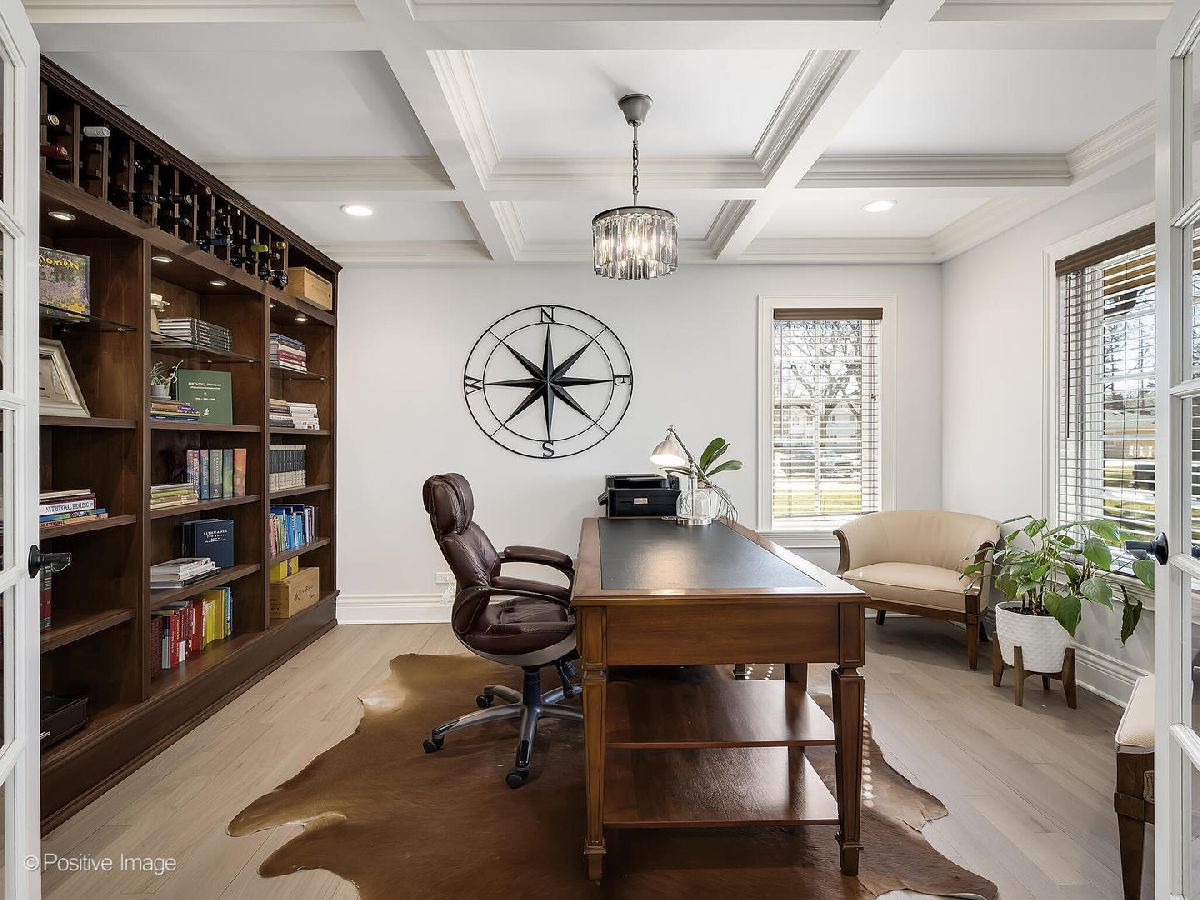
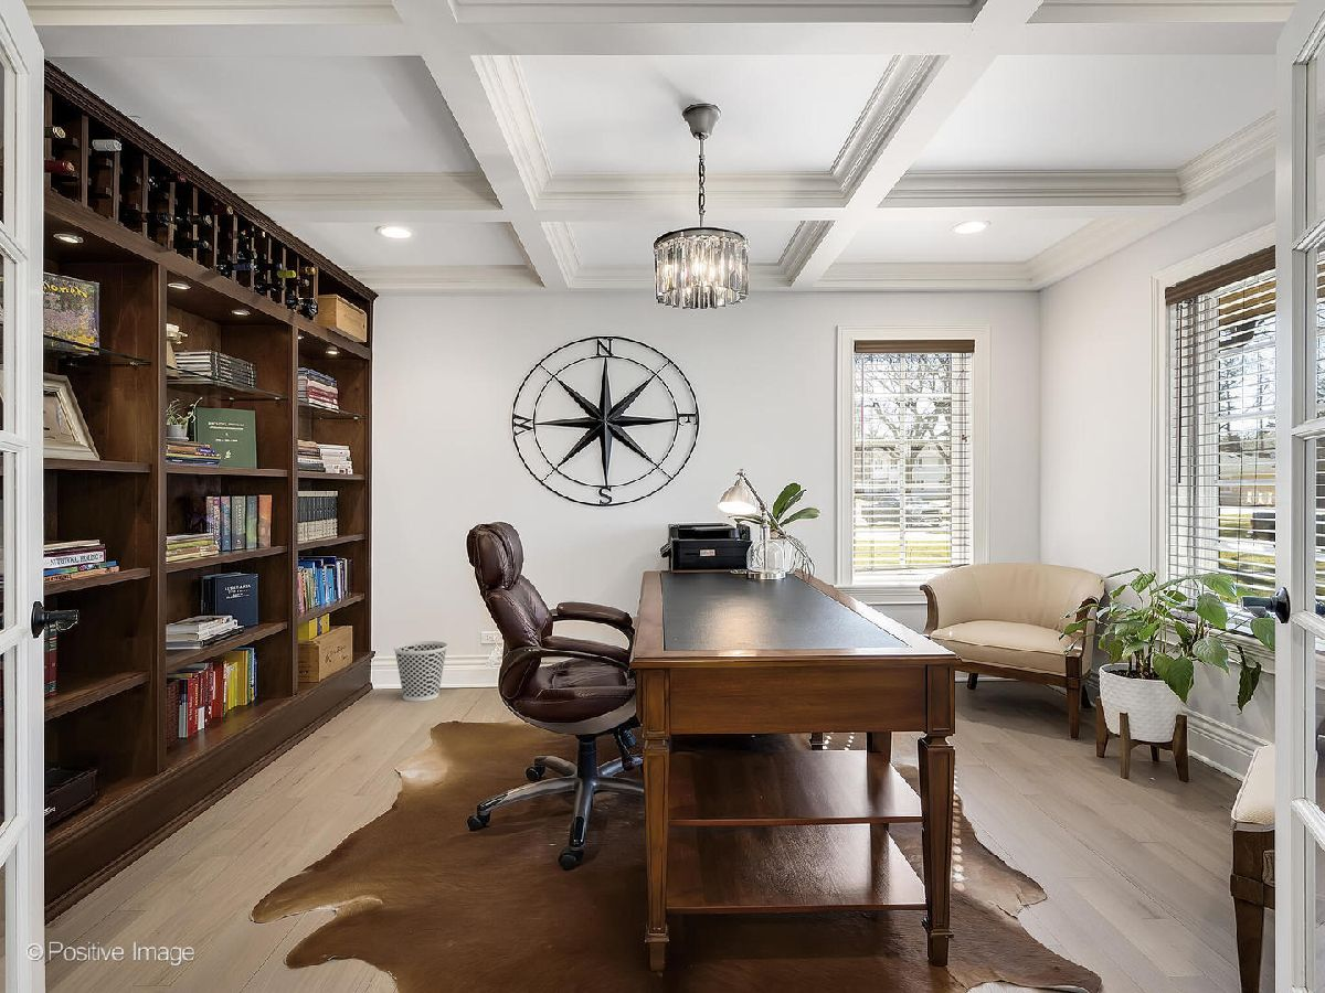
+ wastebasket [393,640,448,703]
